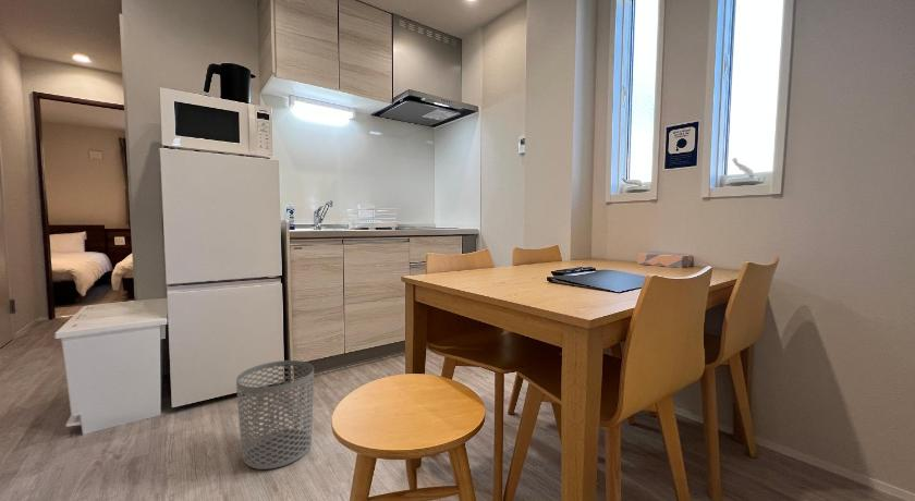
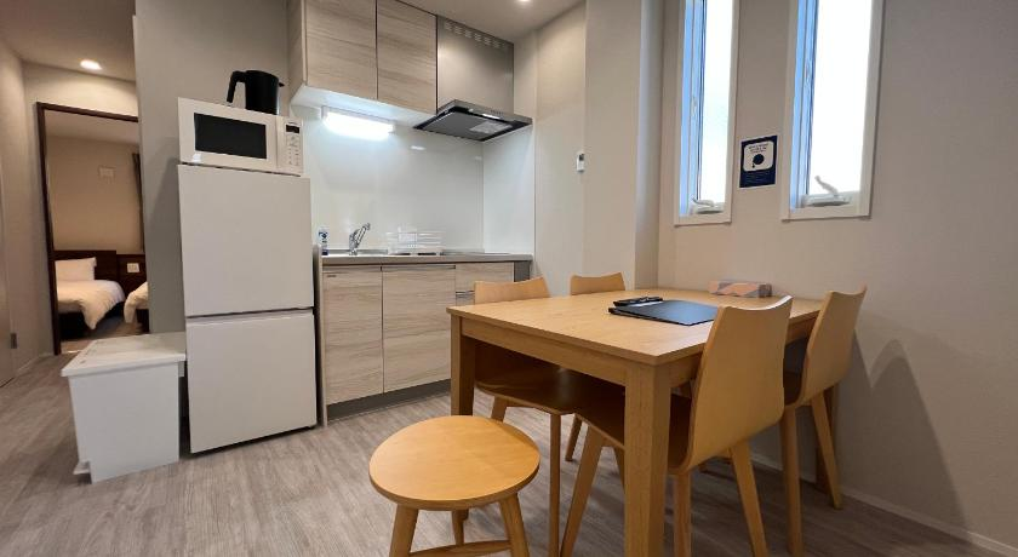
- waste bin [235,359,315,471]
